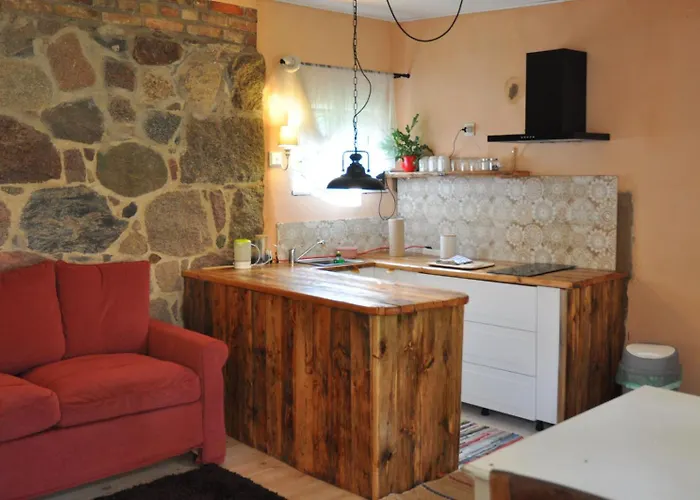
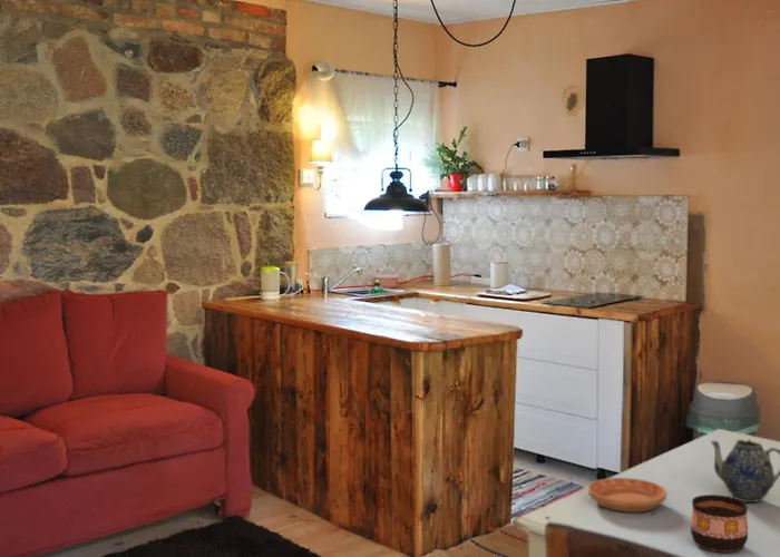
+ cup [690,494,749,554]
+ saucer [587,477,669,514]
+ teapot [710,438,780,504]
